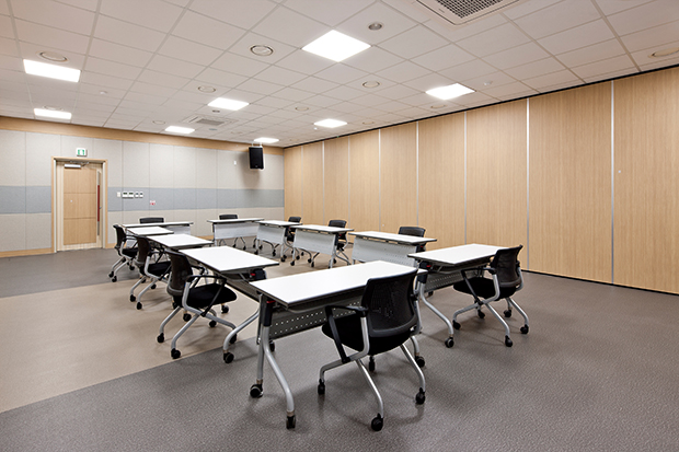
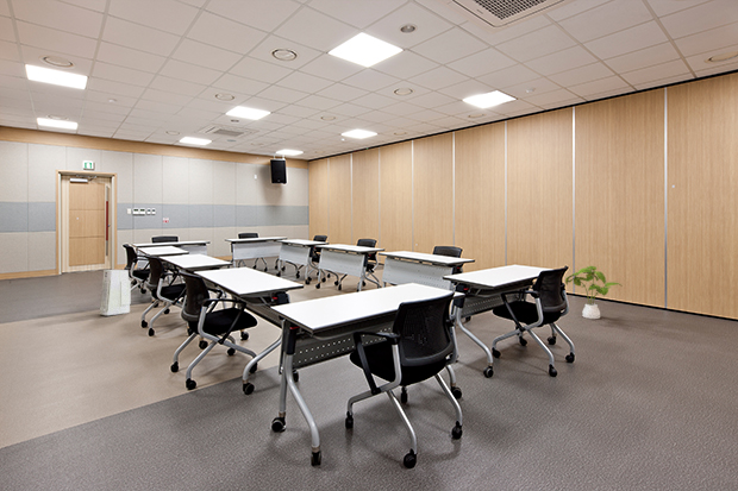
+ house plant [564,265,624,320]
+ air purifier [99,269,131,316]
